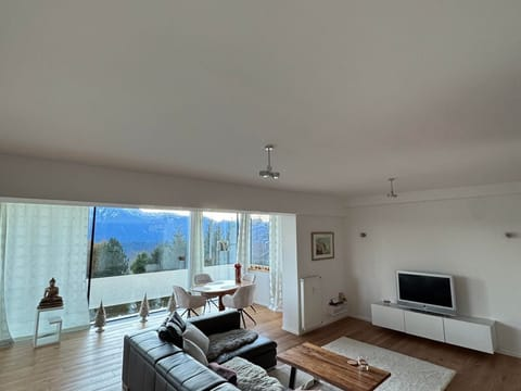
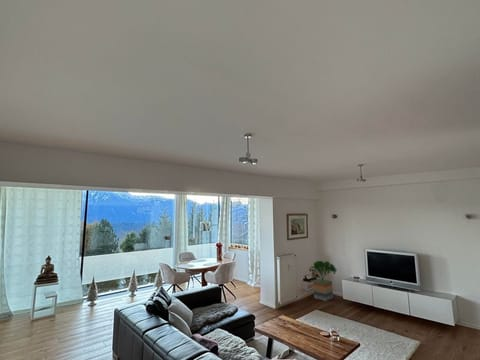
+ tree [308,260,338,302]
